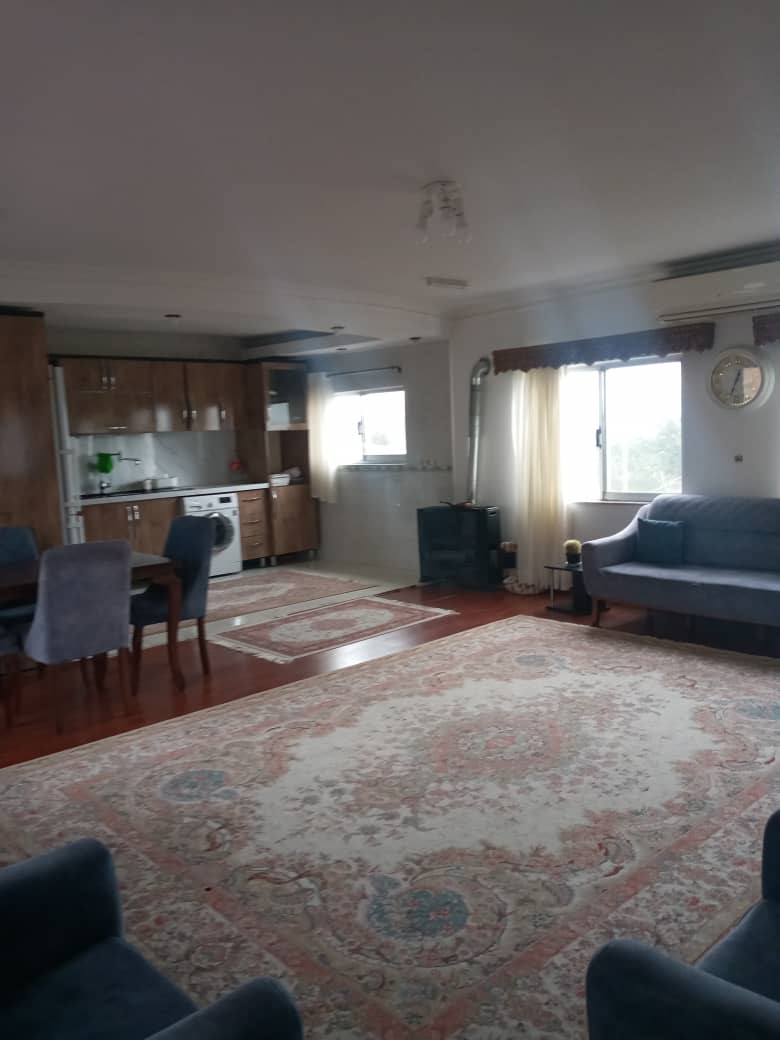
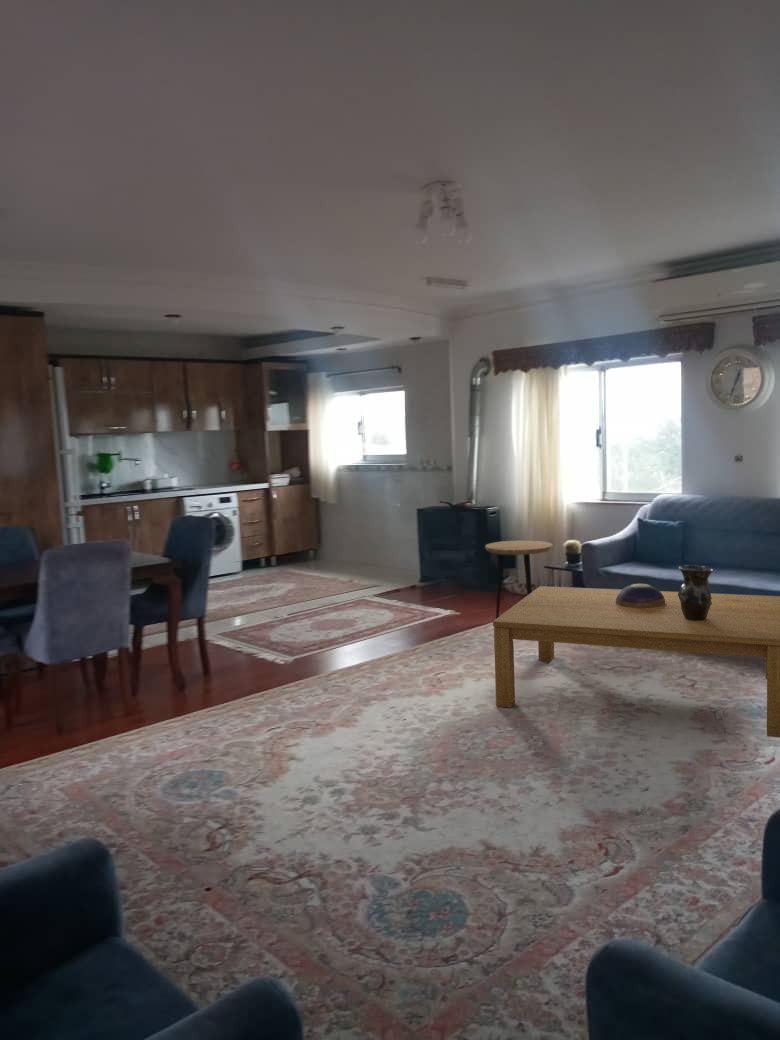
+ decorative bowl [616,583,665,608]
+ side table [484,539,554,620]
+ coffee table [492,585,780,739]
+ vase [678,564,715,620]
